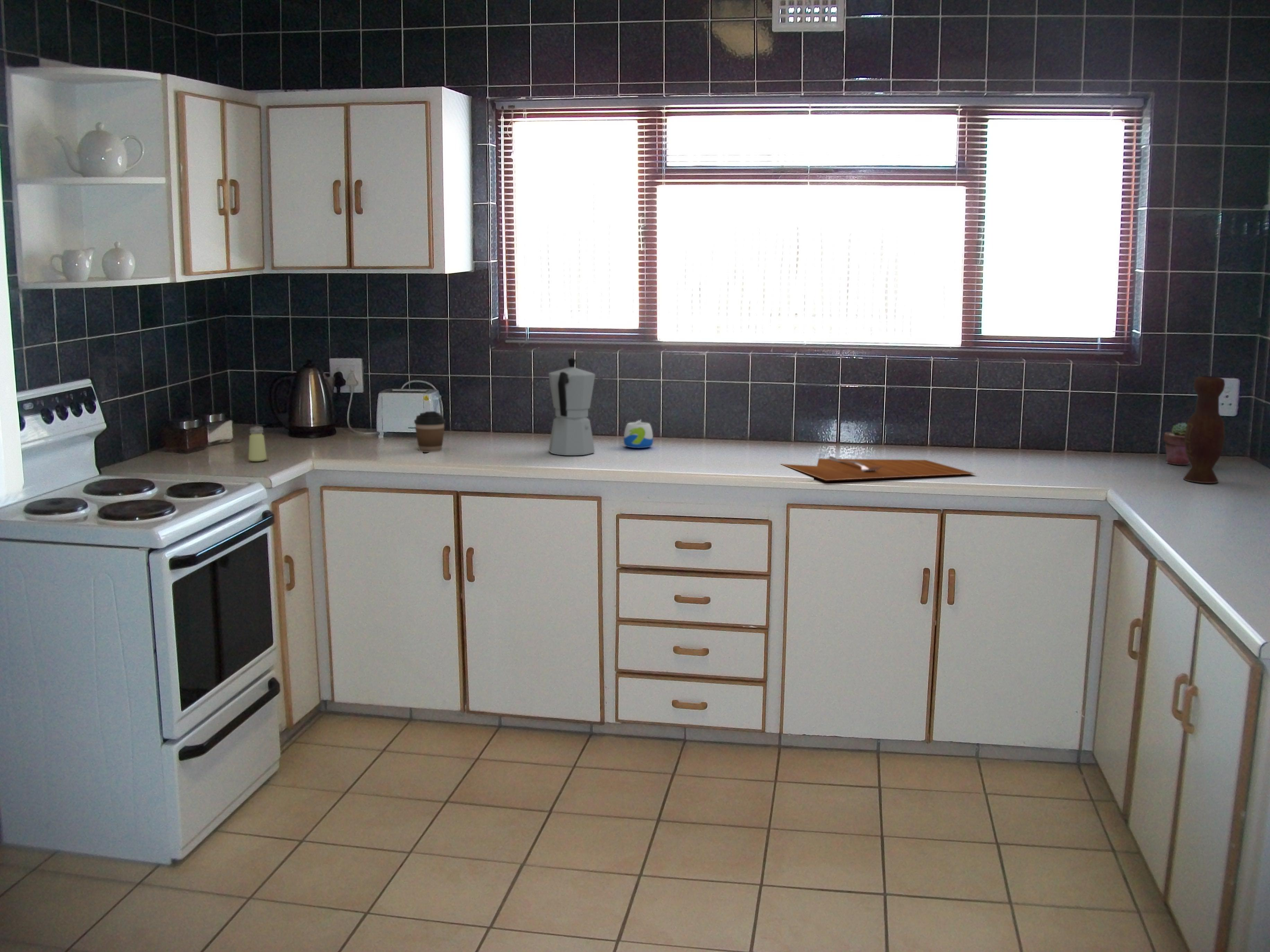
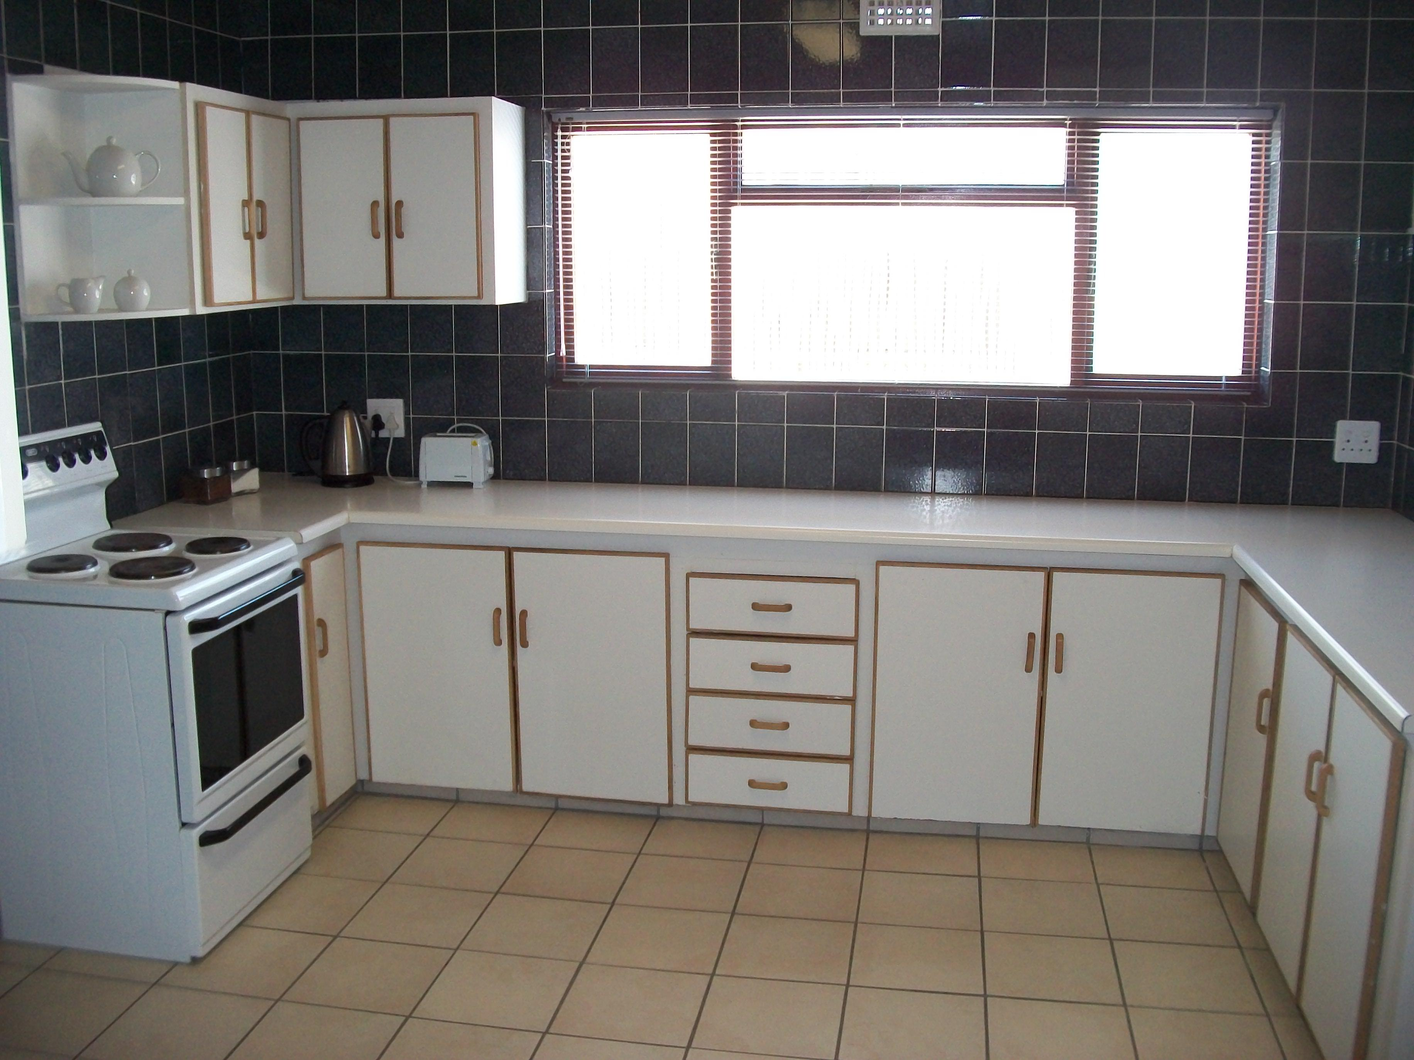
- saltshaker [248,426,267,462]
- cutting board [780,456,975,481]
- moka pot [548,358,595,456]
- coffee cup [414,411,446,453]
- mug [623,419,653,448]
- vase [1183,376,1225,483]
- potted succulent [1164,422,1190,465]
